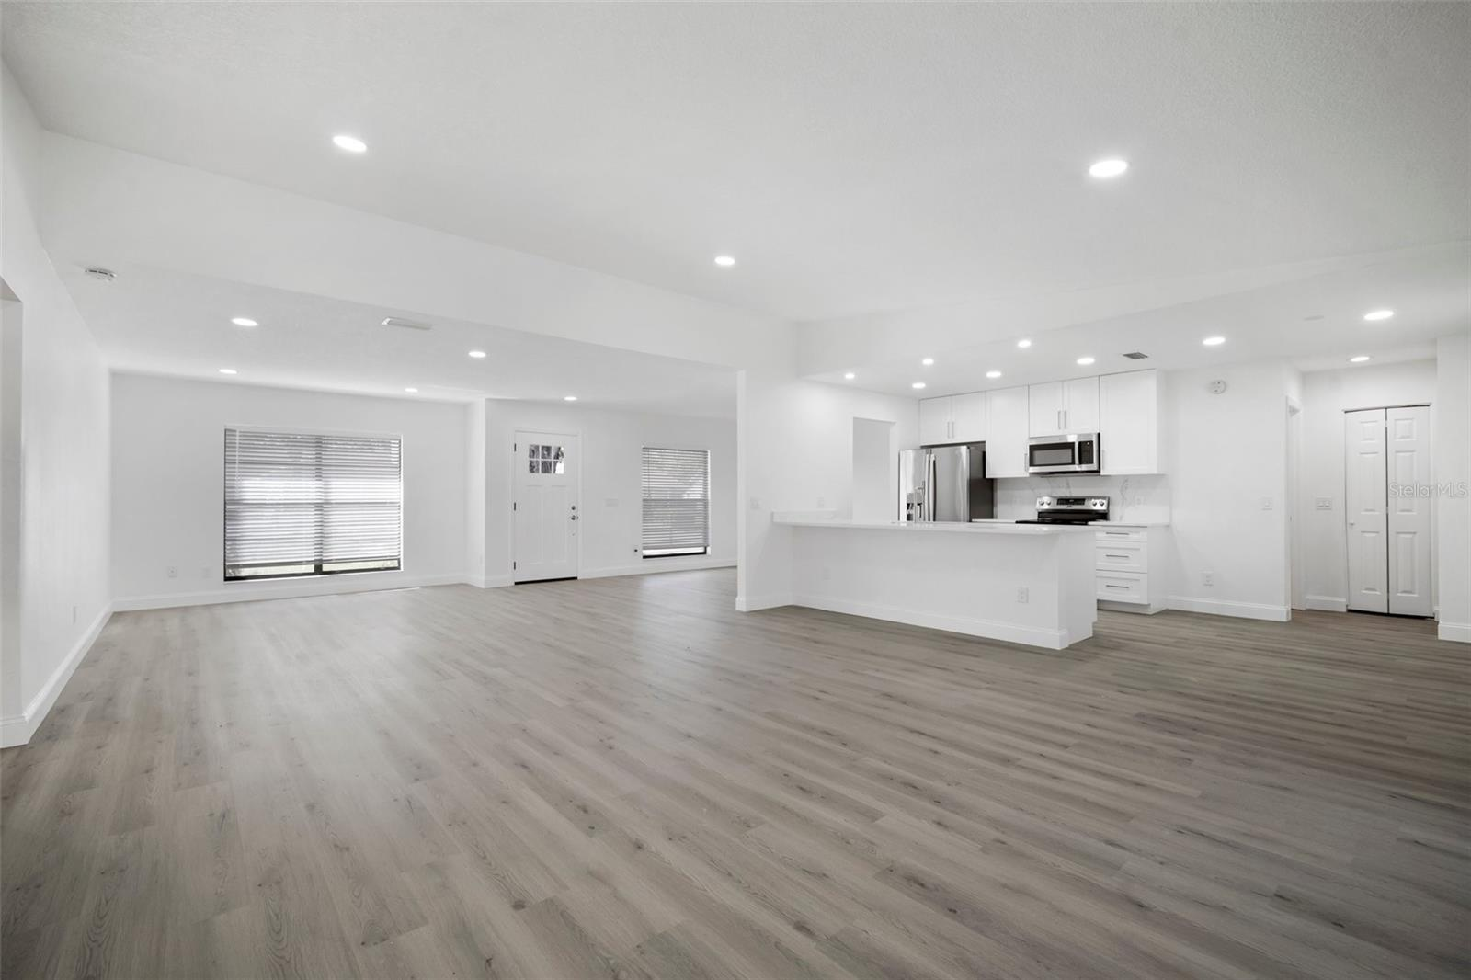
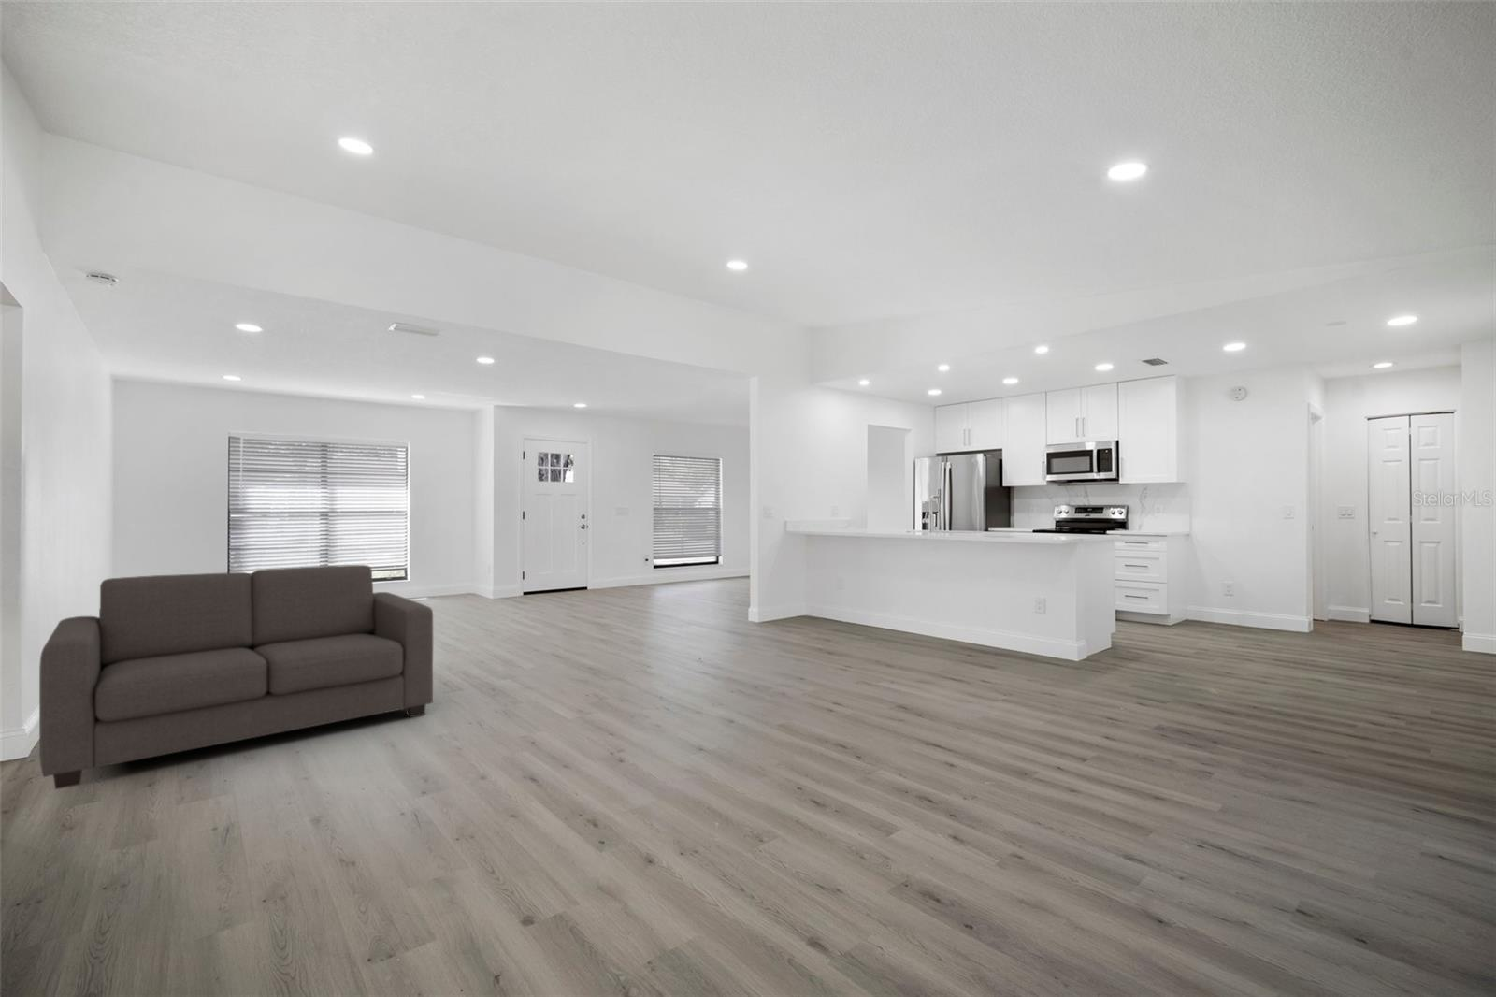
+ sofa [38,564,434,790]
